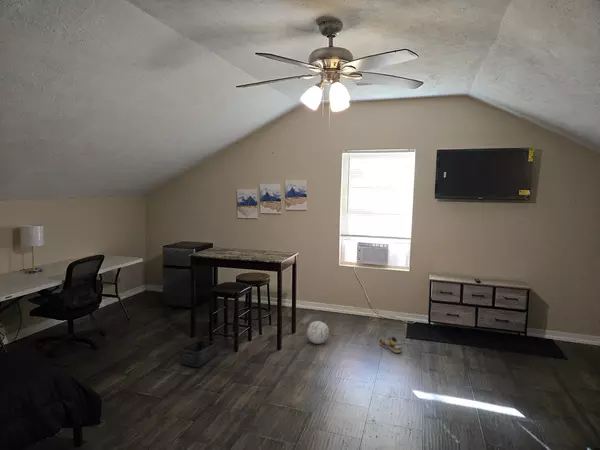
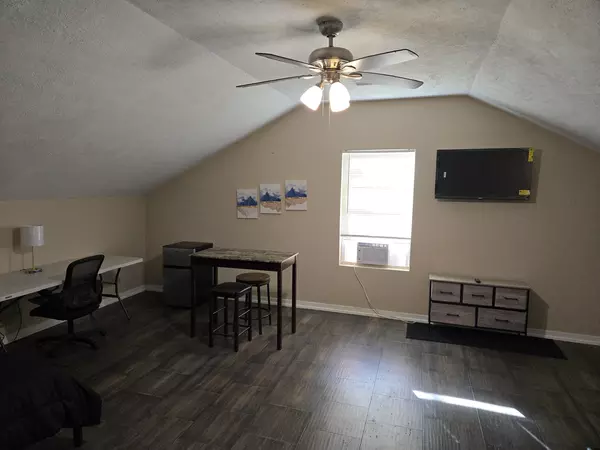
- shoe [378,335,403,354]
- storage bin [180,339,216,368]
- ball [306,320,330,345]
